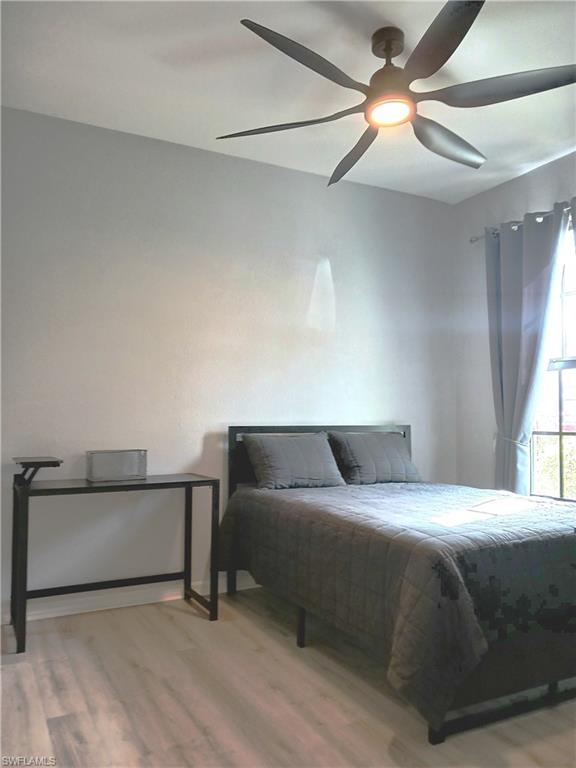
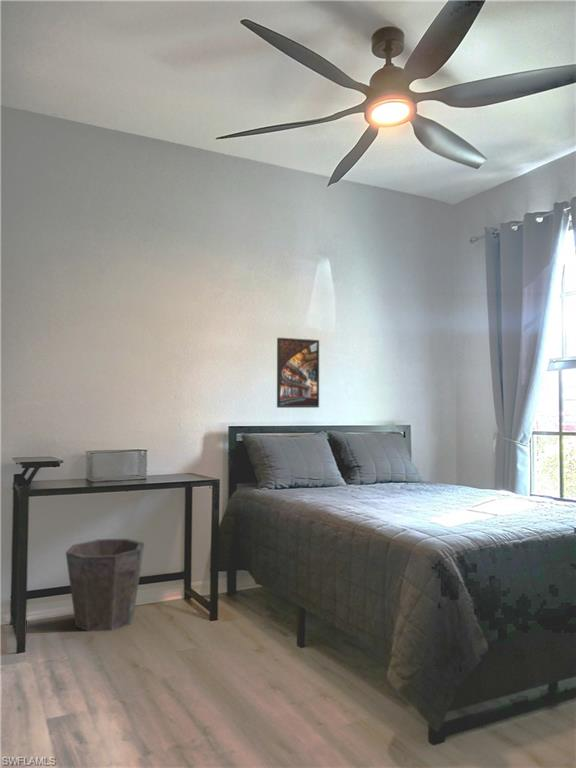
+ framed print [276,337,320,409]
+ waste bin [65,538,145,632]
